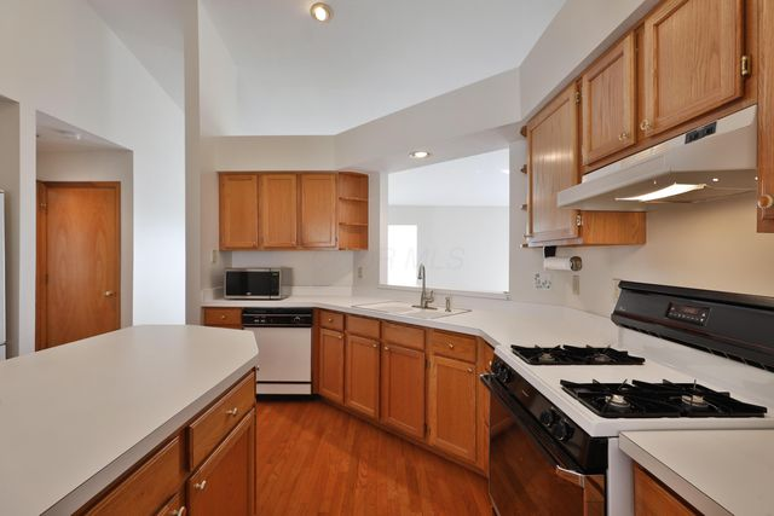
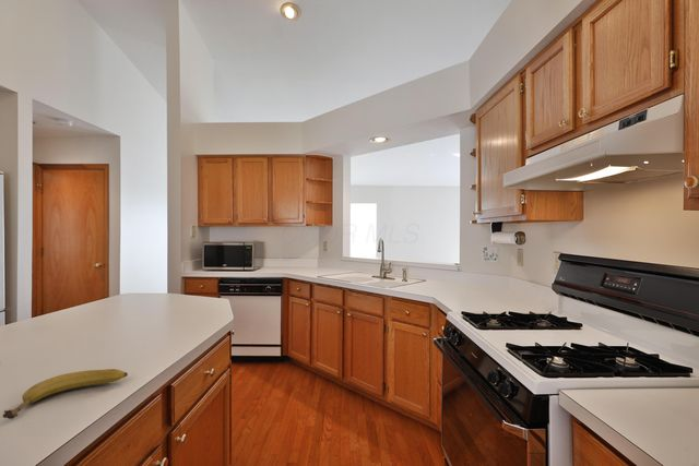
+ fruit [2,368,129,420]
